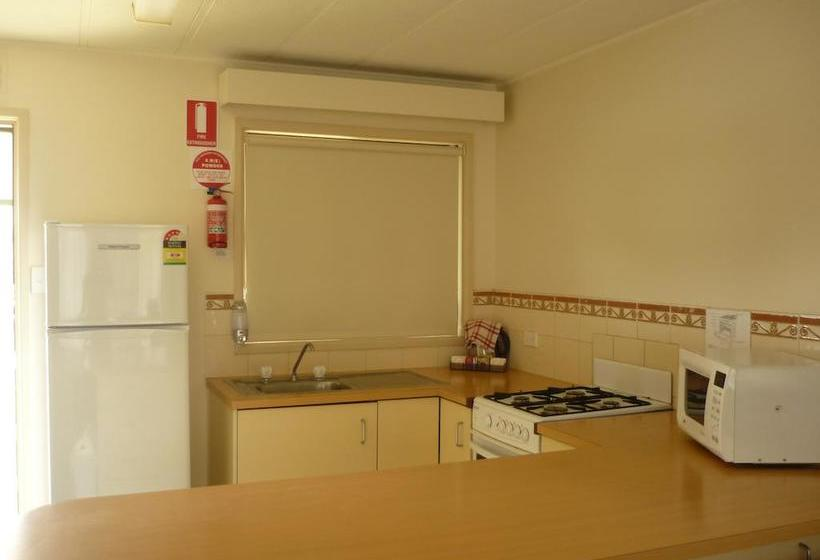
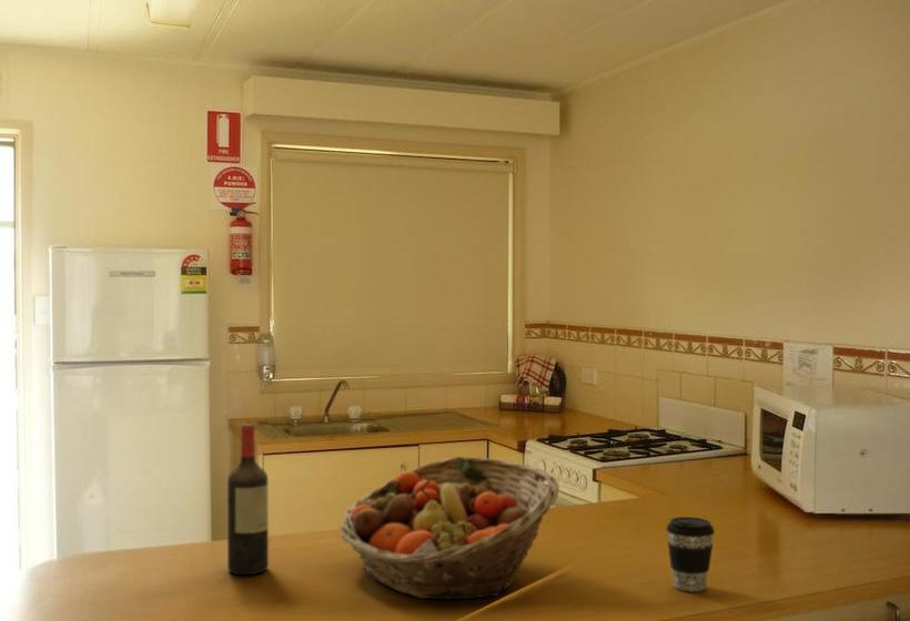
+ fruit basket [338,456,560,600]
+ wine bottle [226,423,270,577]
+ coffee cup [666,516,716,592]
